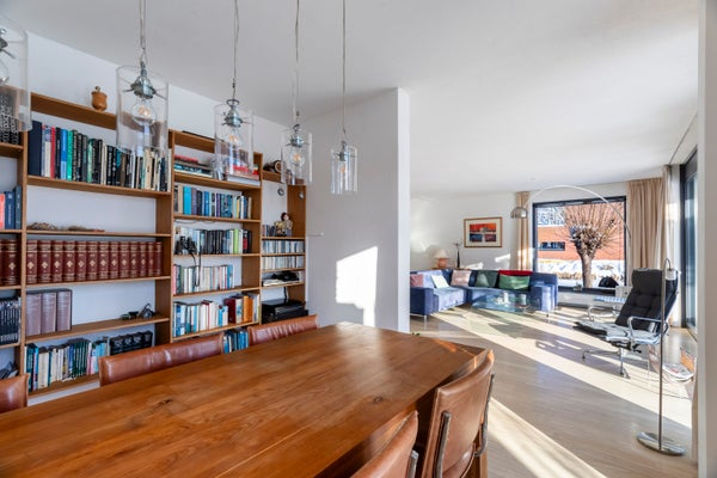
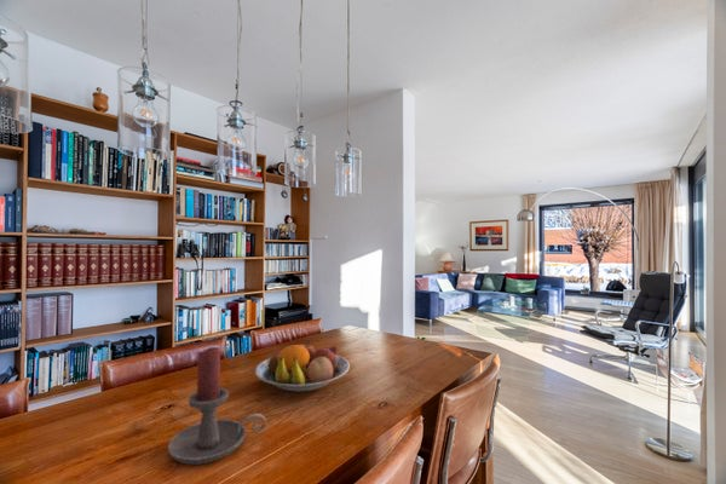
+ fruit bowl [254,341,351,393]
+ candle holder [167,346,267,466]
